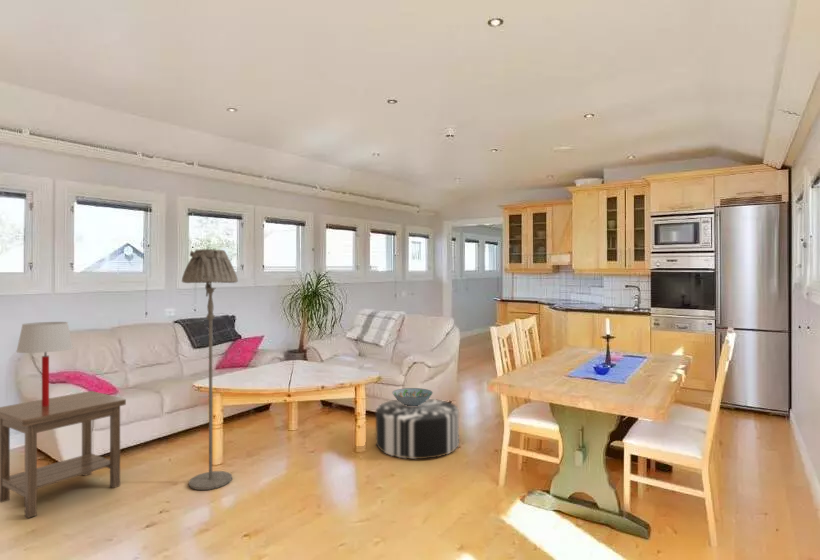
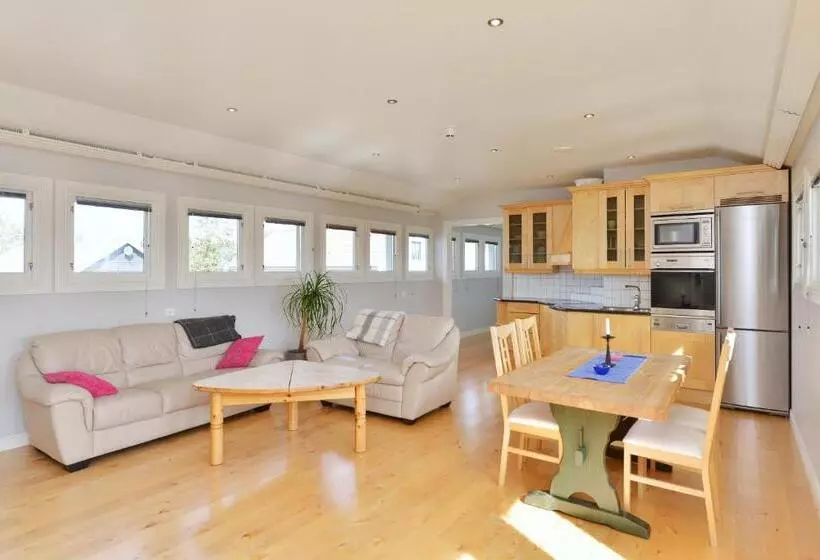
- table lamp [15,321,74,406]
- floor lamp [181,248,239,491]
- pouf [375,398,460,460]
- decorative bowl [391,387,434,406]
- side table [0,390,127,519]
